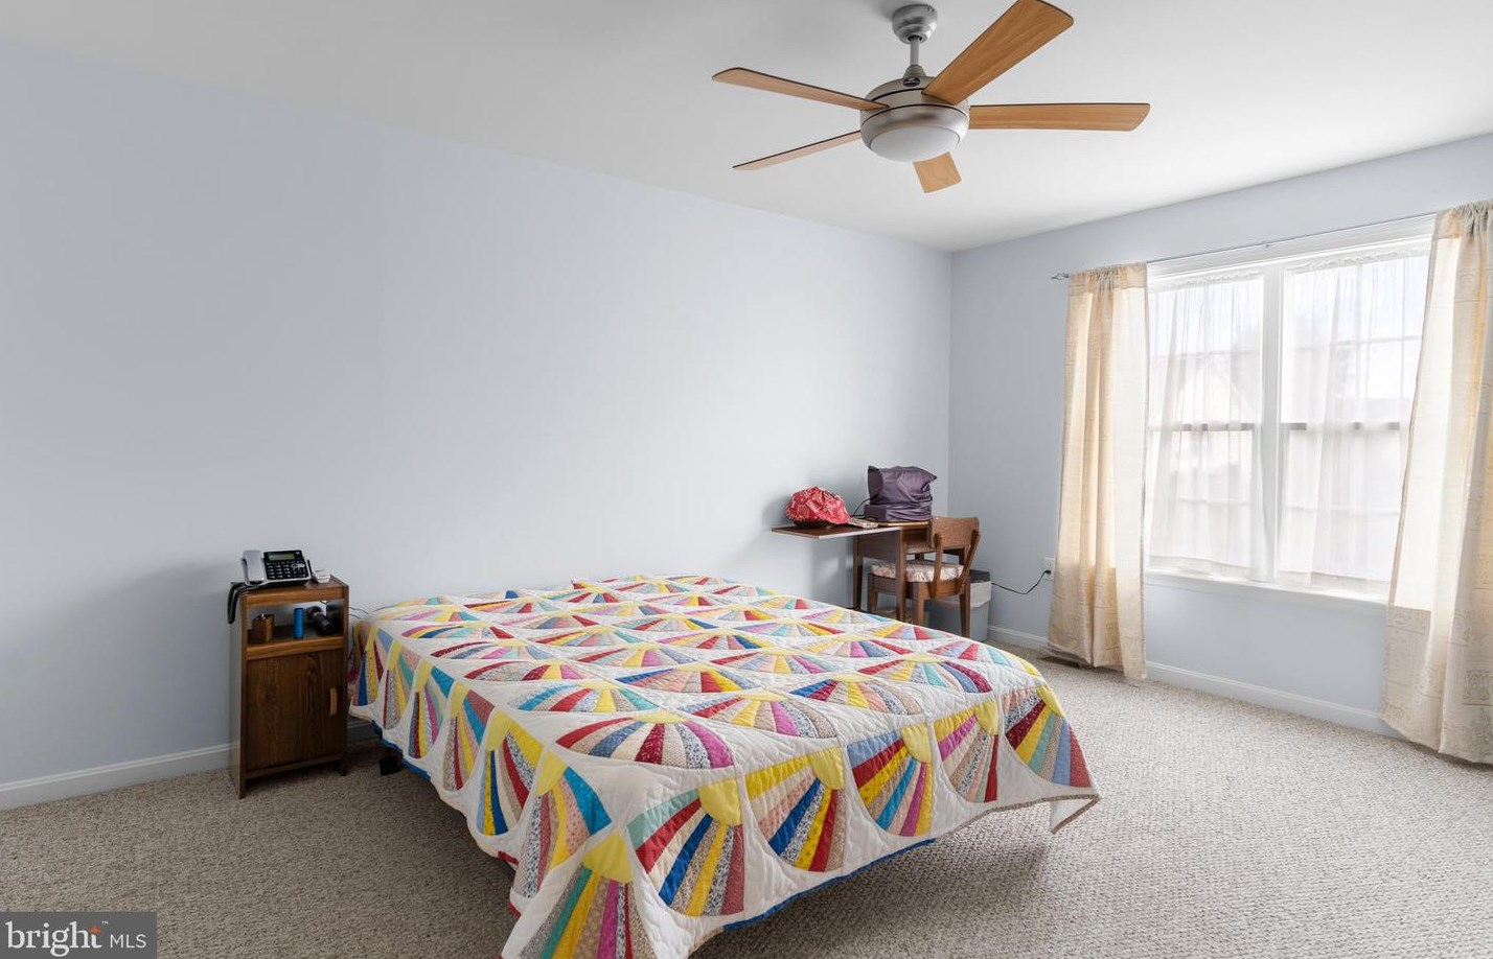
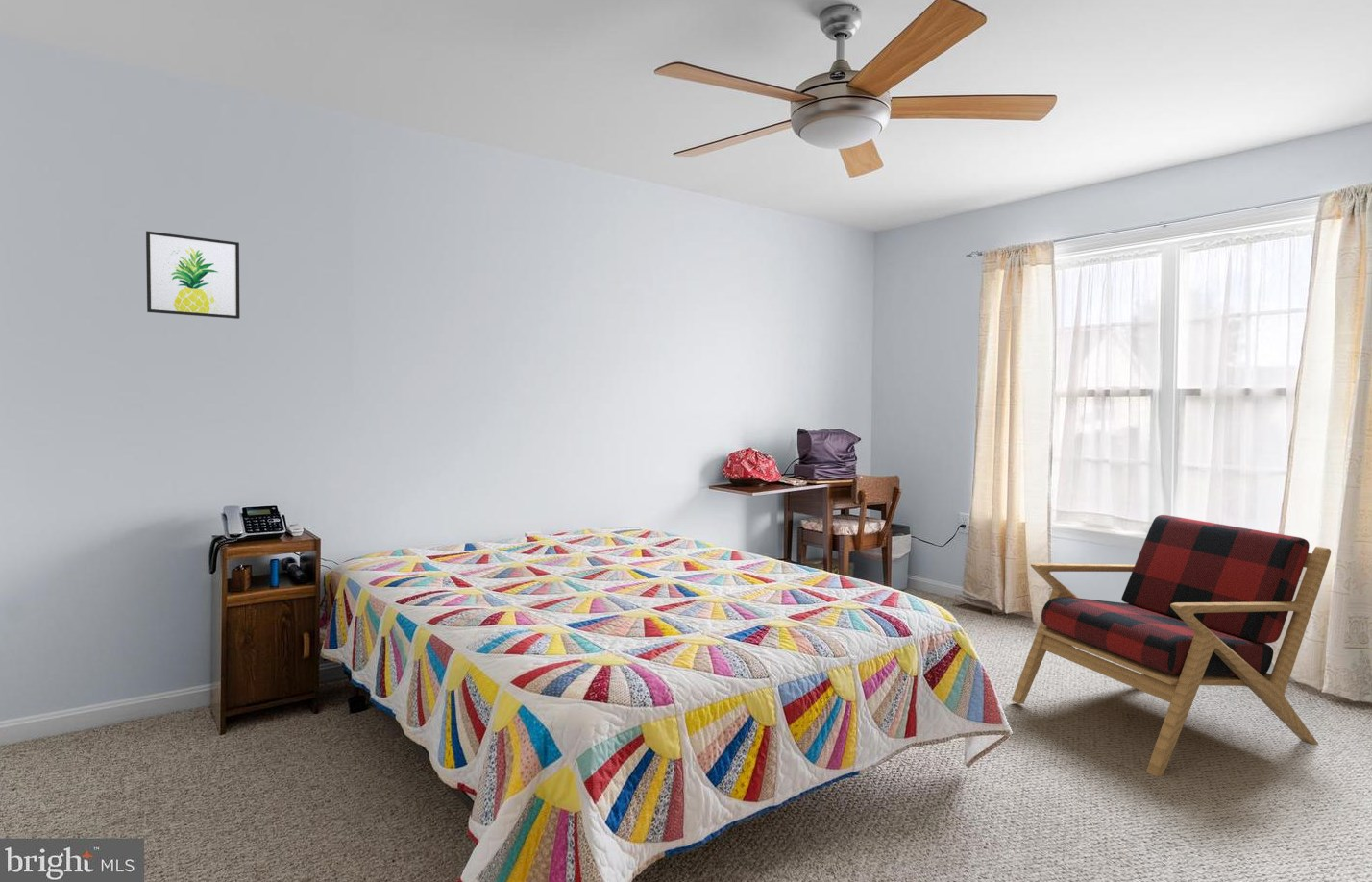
+ wall art [145,231,241,320]
+ armchair [1011,514,1332,777]
